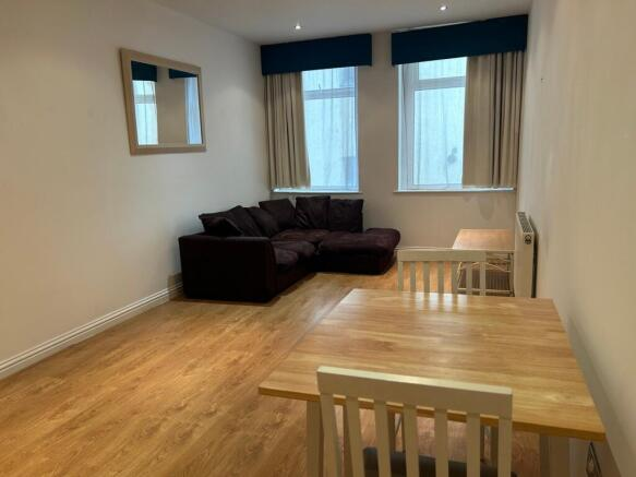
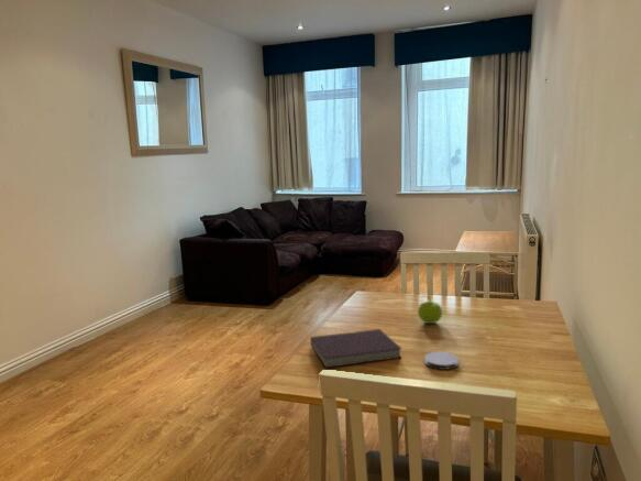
+ coaster [423,351,460,371]
+ notebook [309,328,402,369]
+ fruit [417,295,443,325]
